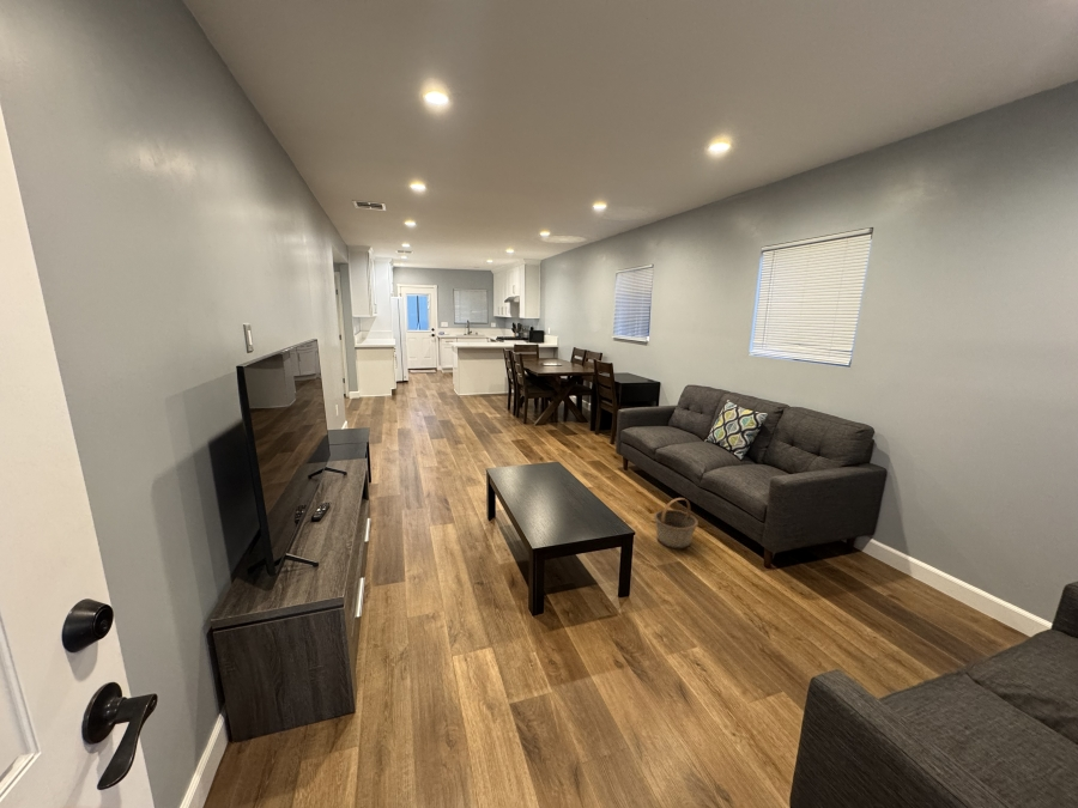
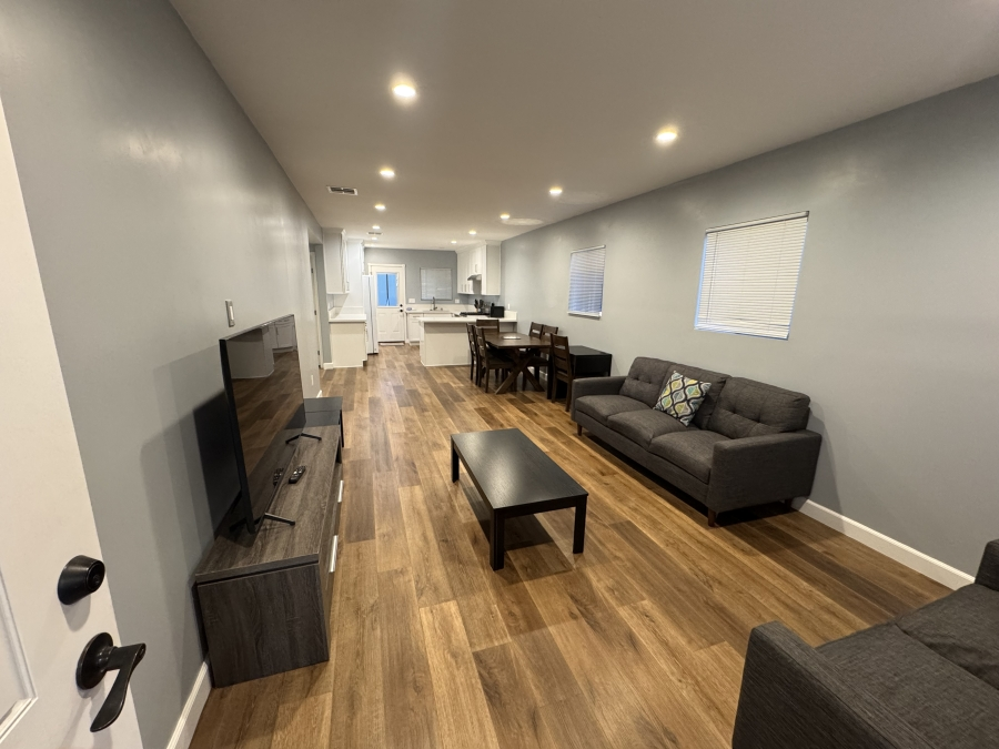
- basket [653,497,700,549]
